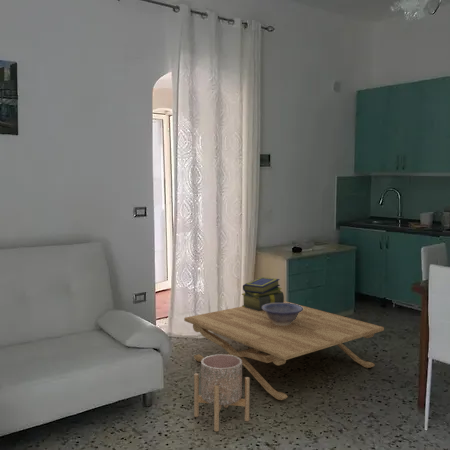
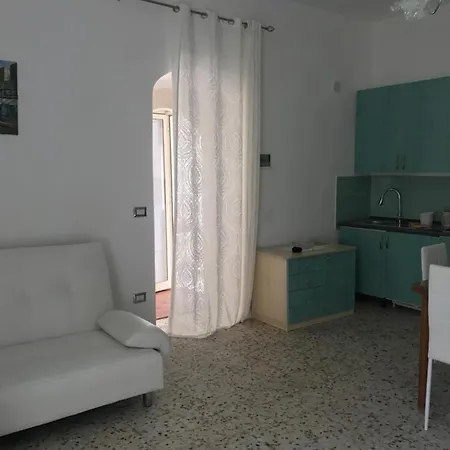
- planter [193,353,251,433]
- coffee table [183,300,385,401]
- stack of books [241,276,285,311]
- decorative bowl [262,302,303,325]
